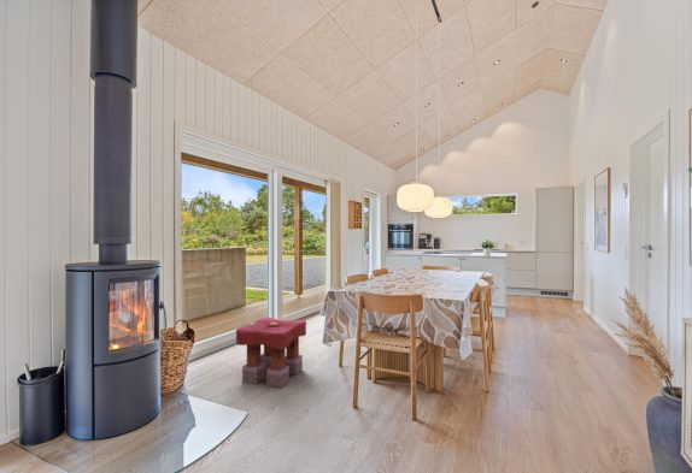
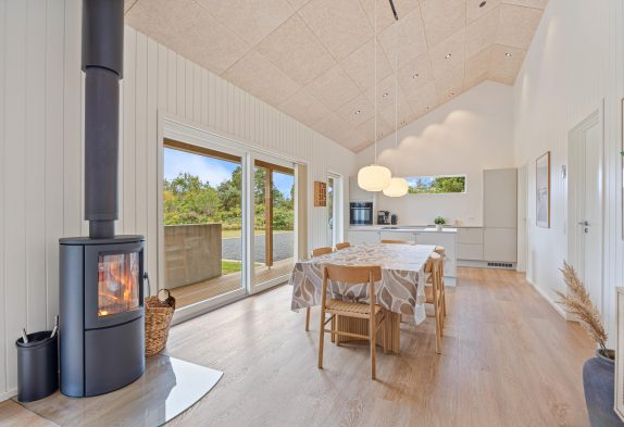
- stool [235,317,307,389]
